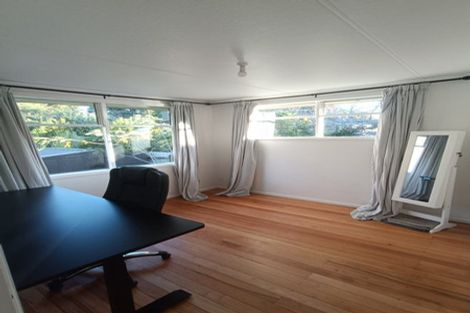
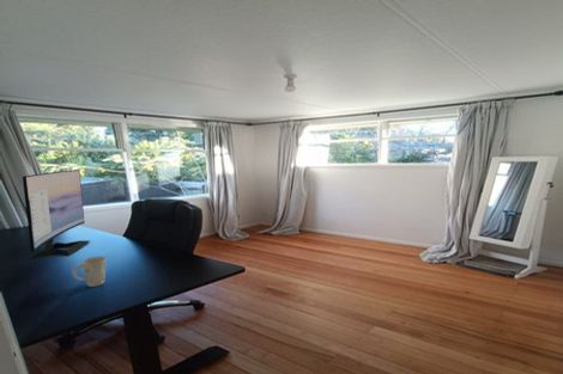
+ mug [71,256,107,288]
+ computer monitor [22,168,90,260]
